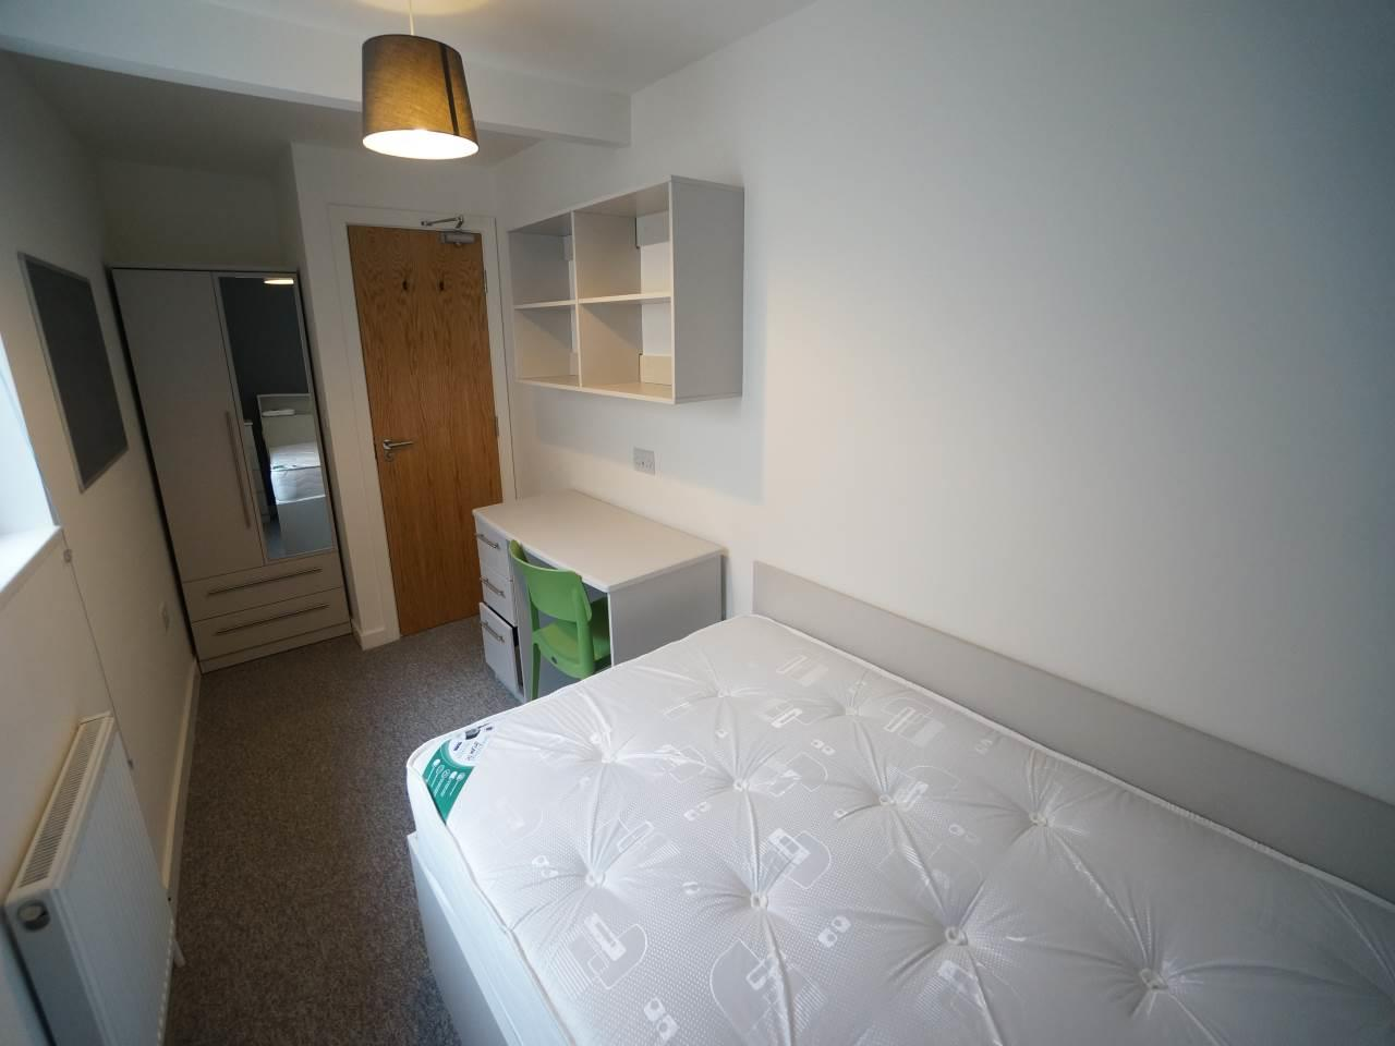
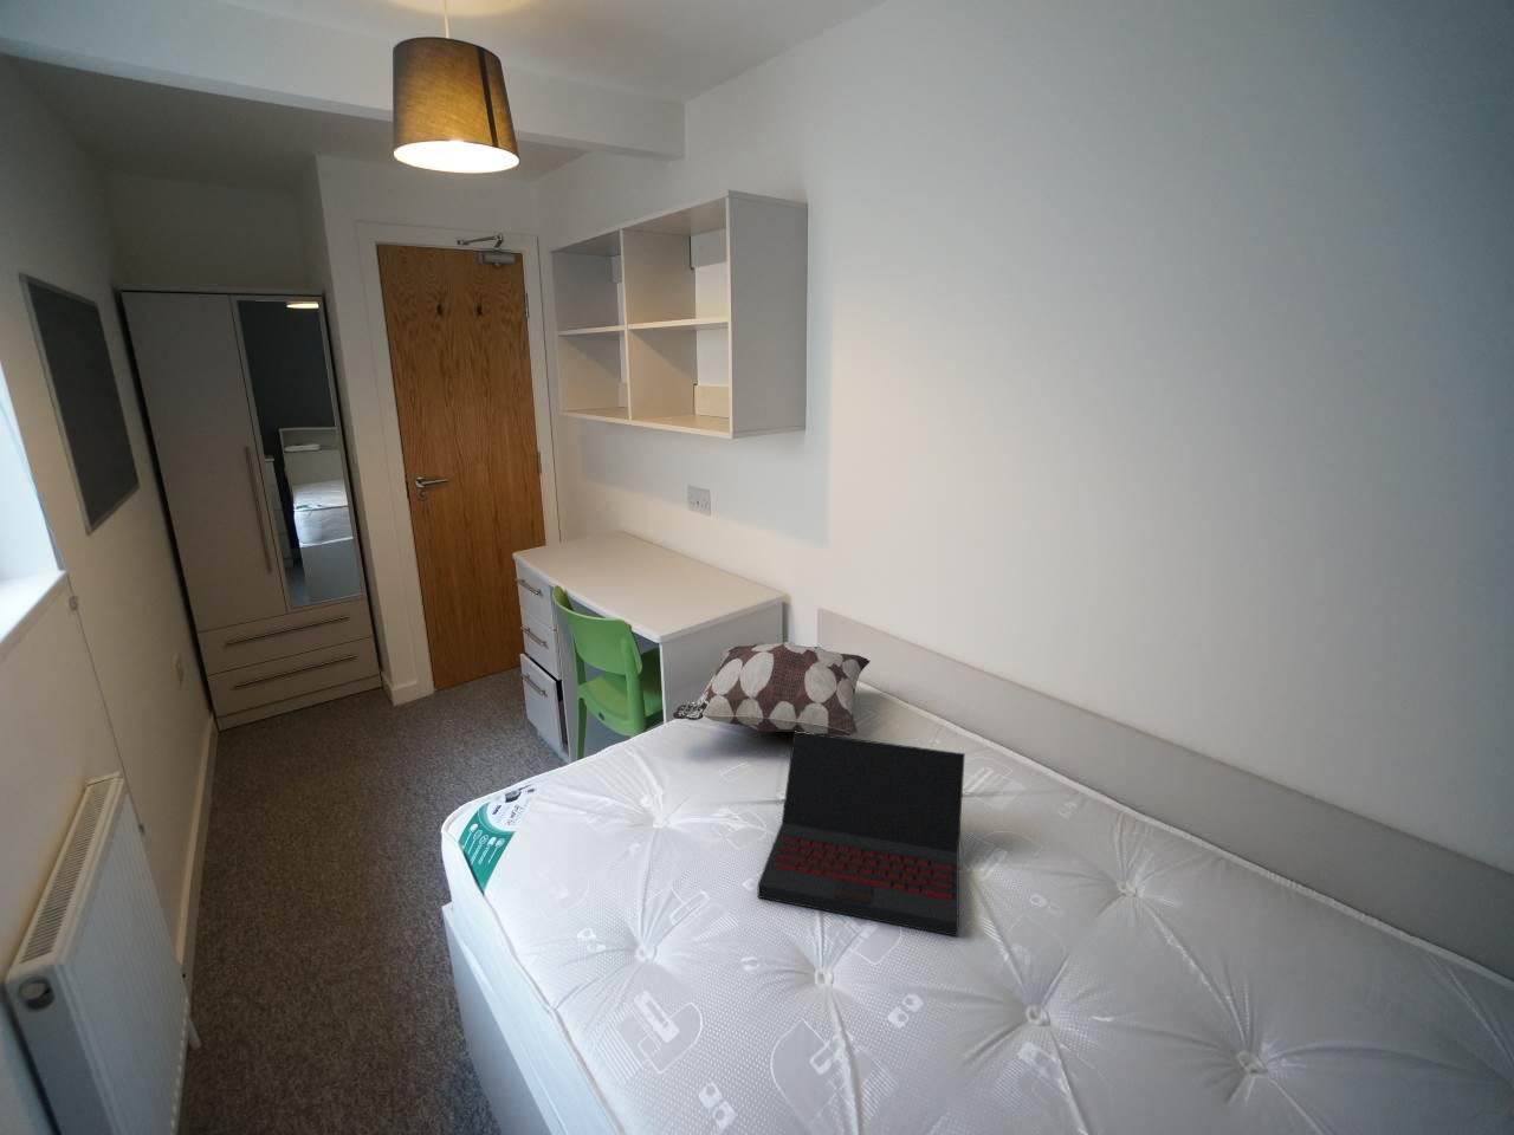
+ laptop [757,731,967,937]
+ decorative pillow [672,639,871,737]
